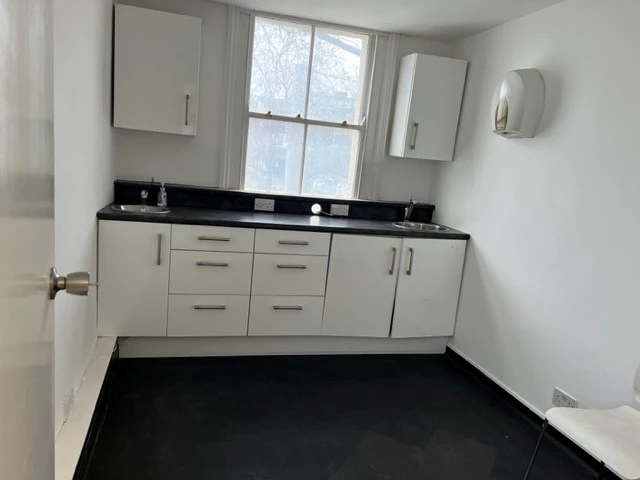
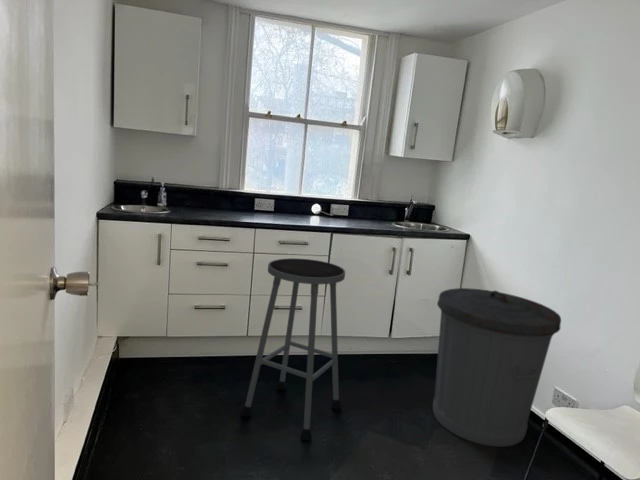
+ trash can [432,287,562,448]
+ stool [240,257,346,441]
